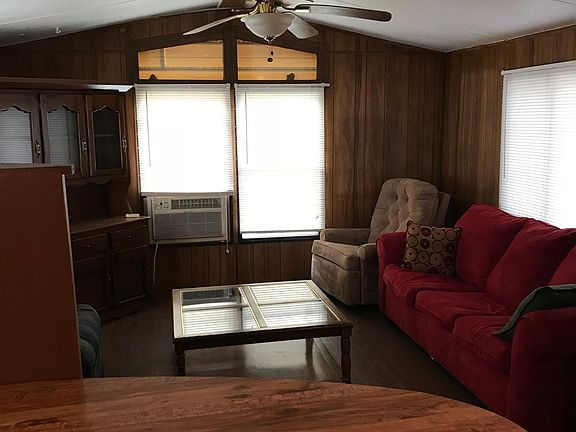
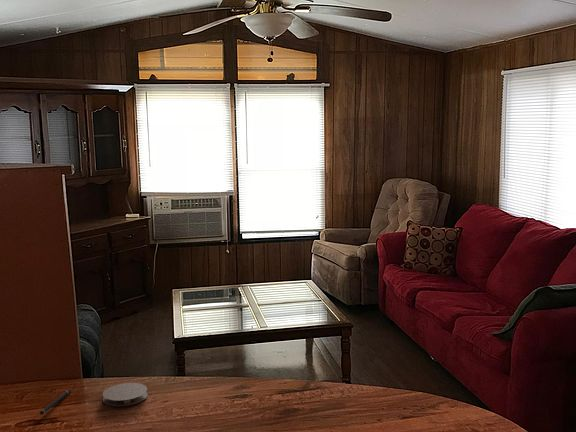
+ pen [39,388,73,416]
+ coaster [102,382,148,407]
